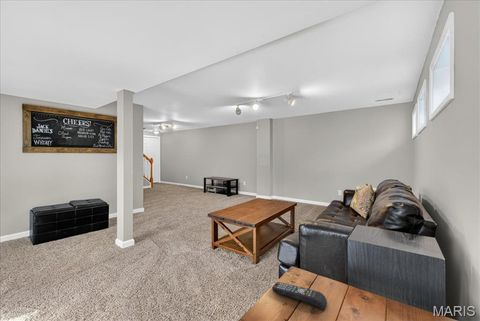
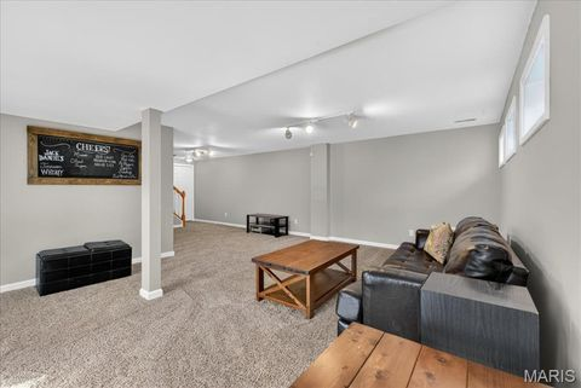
- remote control [271,281,328,311]
